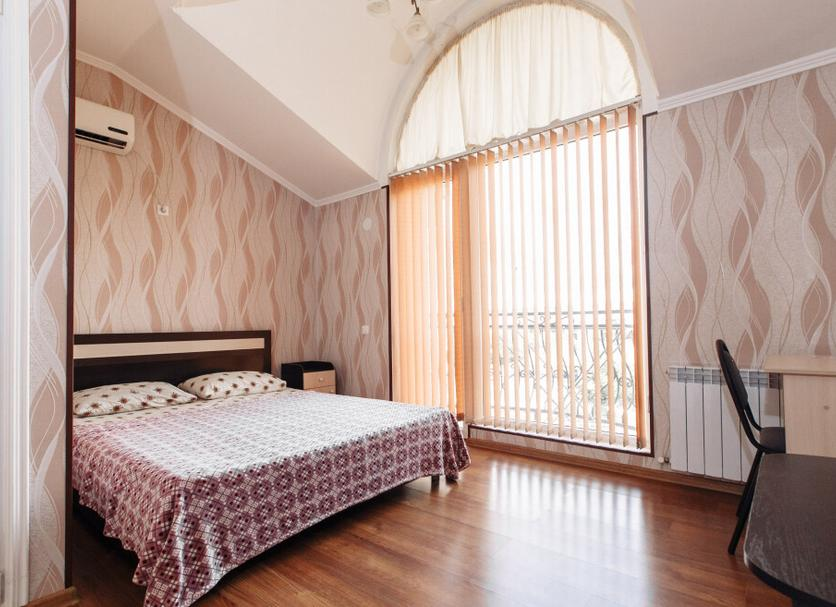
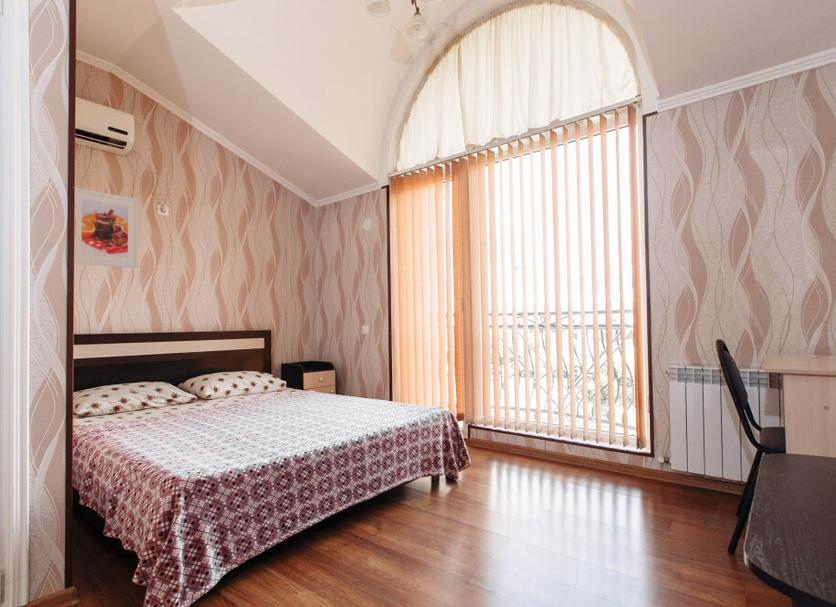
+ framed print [74,187,139,269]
